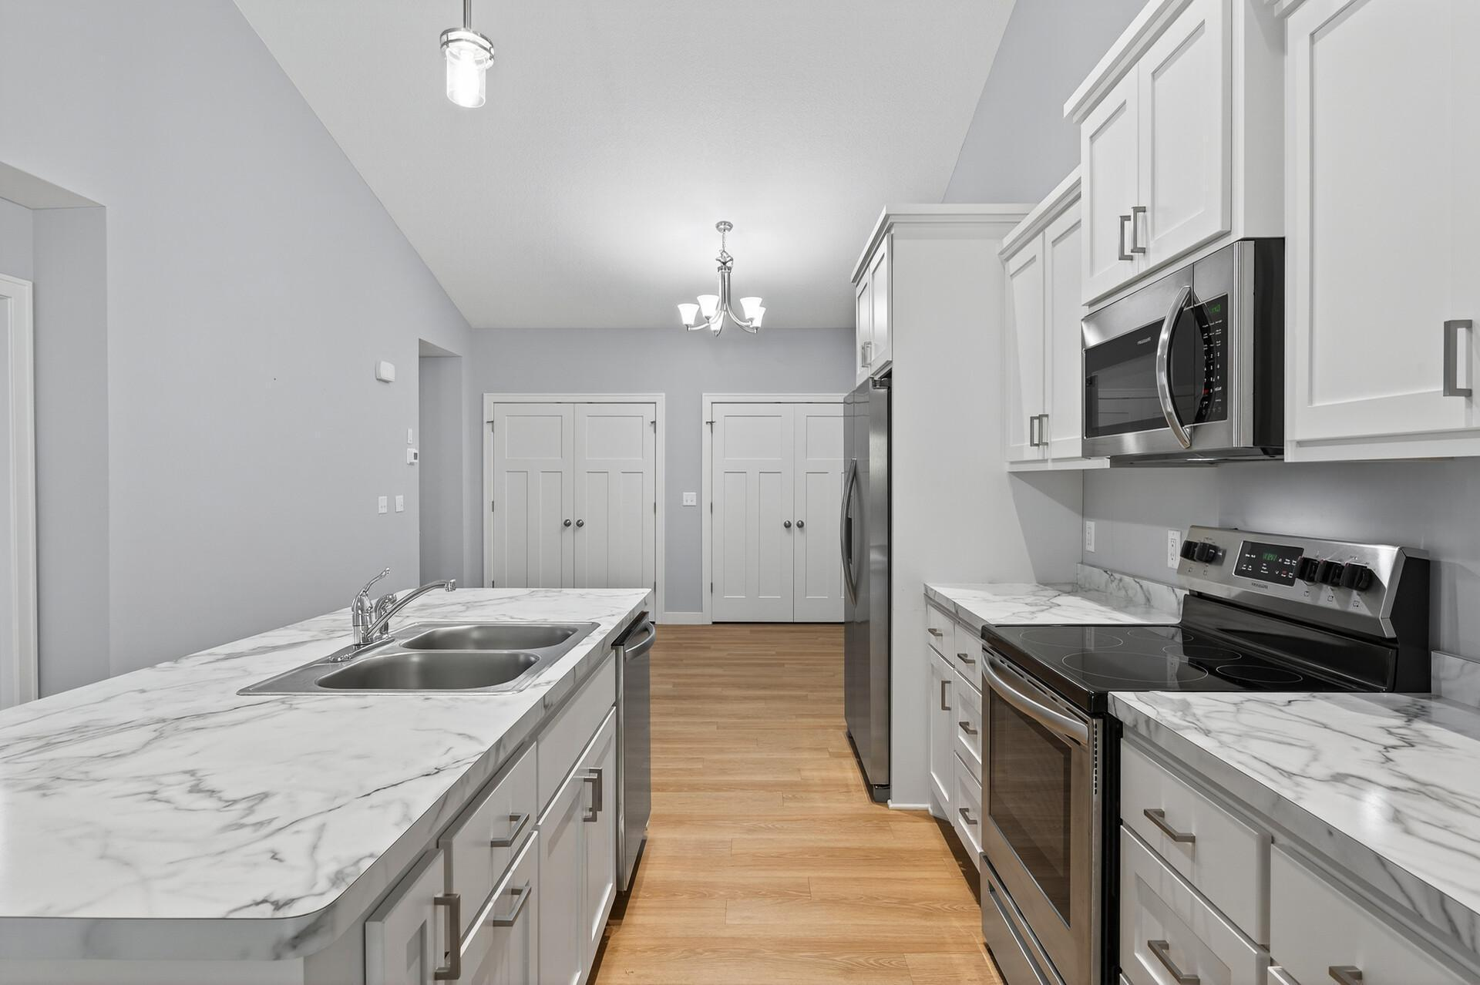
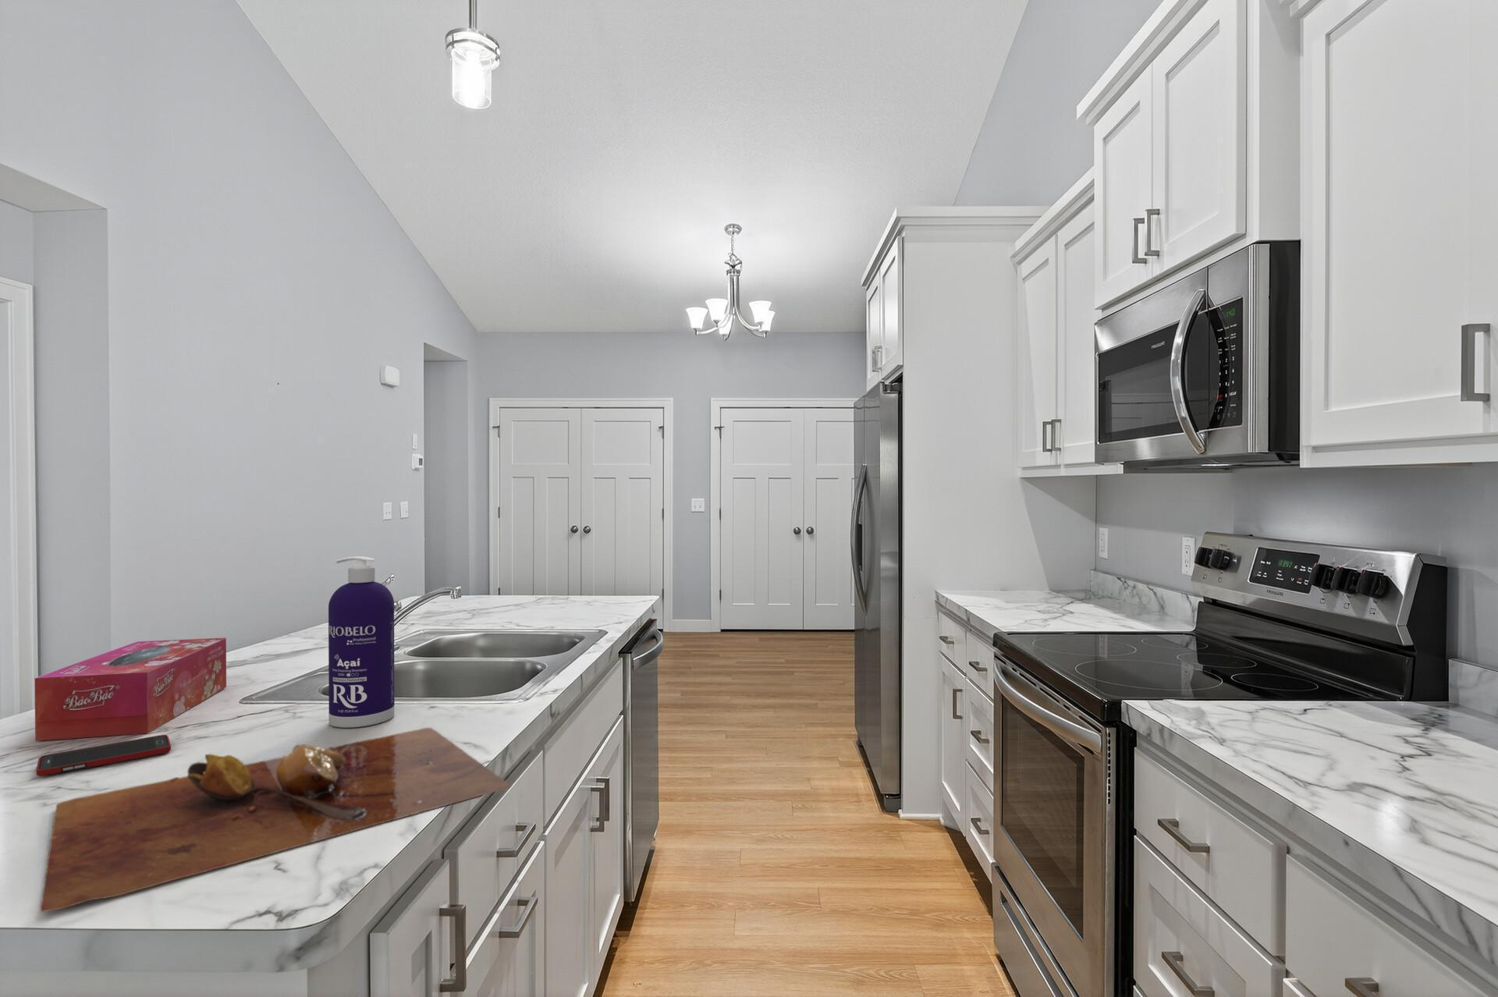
+ spray bottle [327,555,395,729]
+ tissue box [33,638,227,742]
+ cutting board [40,727,512,912]
+ cell phone [36,734,171,777]
